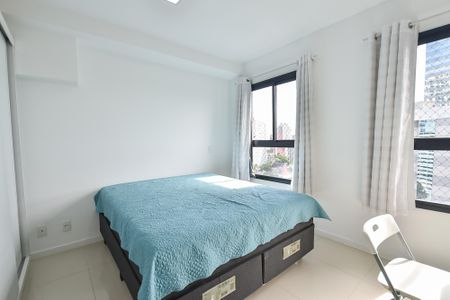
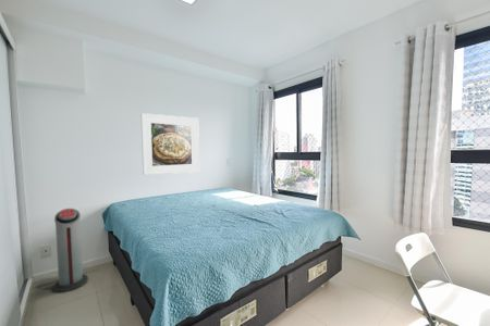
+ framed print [139,112,200,176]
+ air purifier [52,208,89,293]
